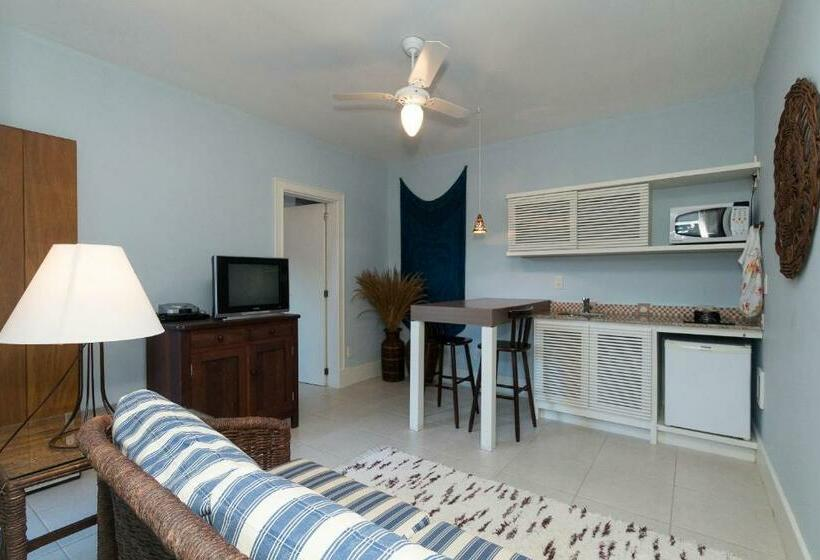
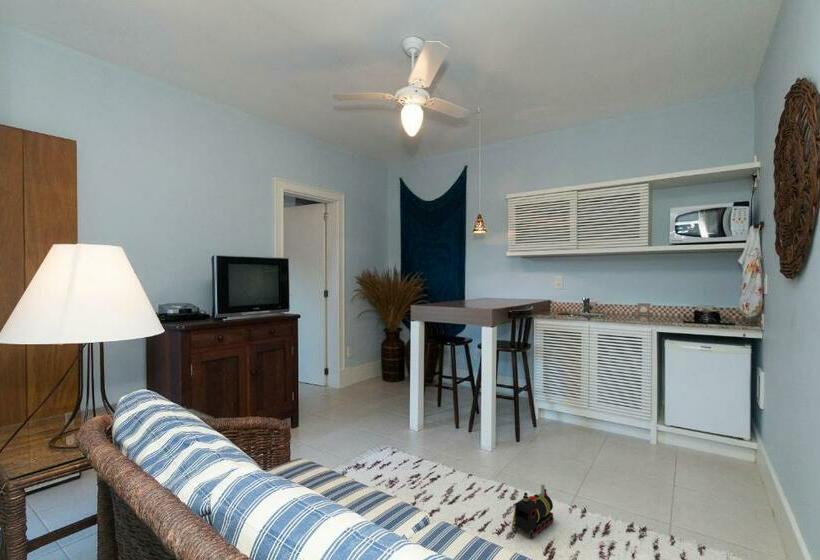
+ toy train [510,483,555,539]
